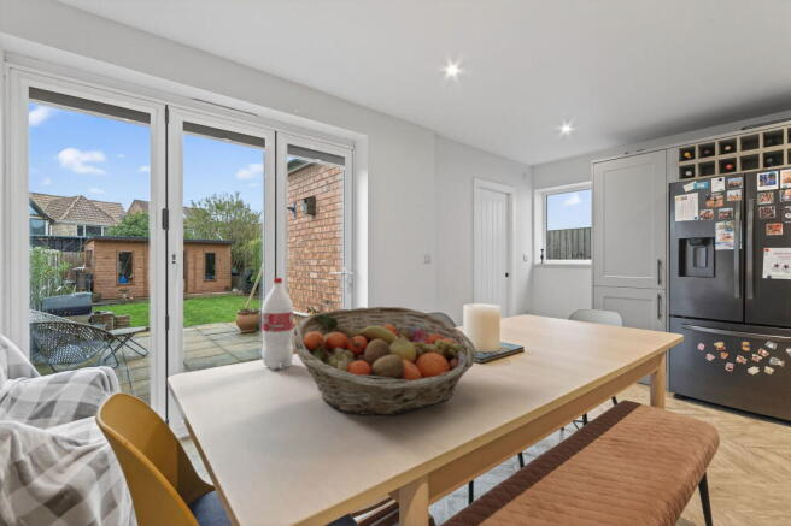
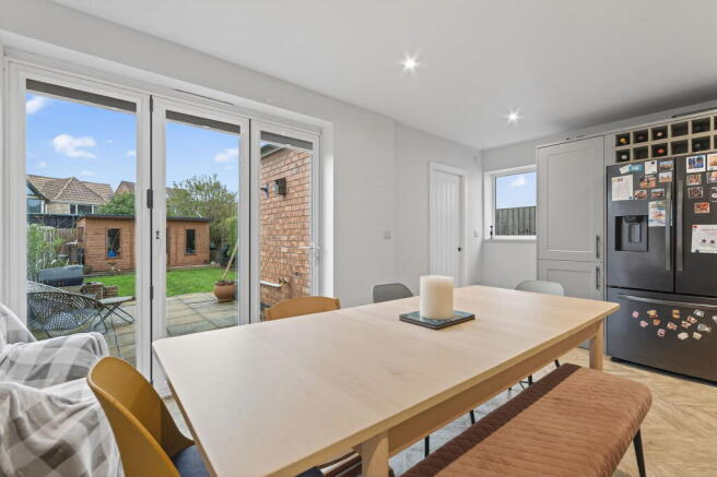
- bottle [260,277,294,371]
- fruit basket [292,306,477,416]
